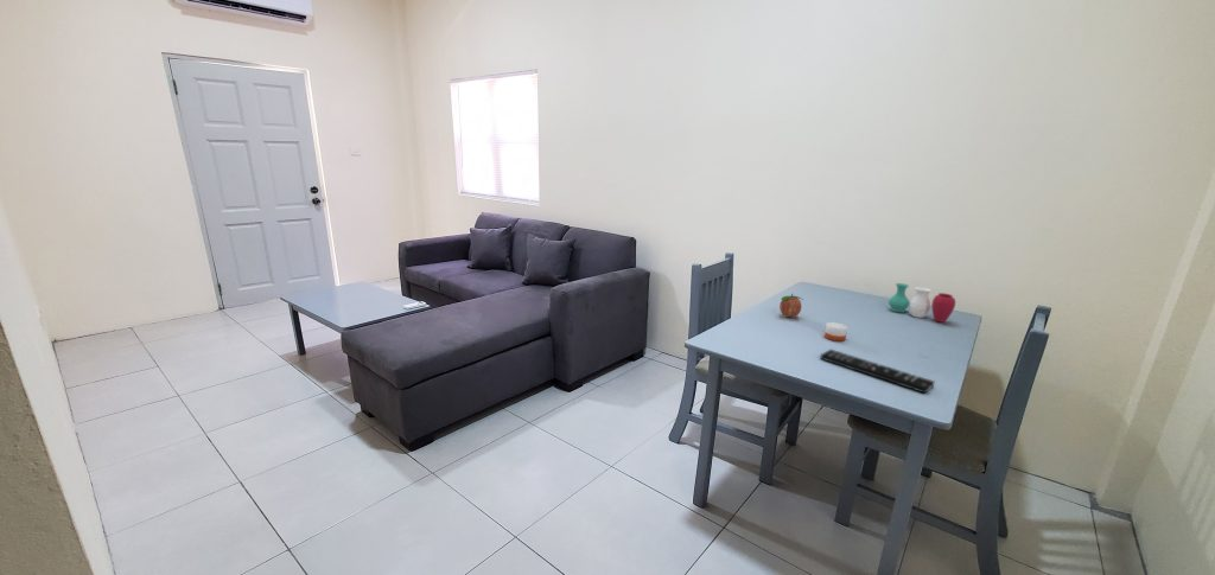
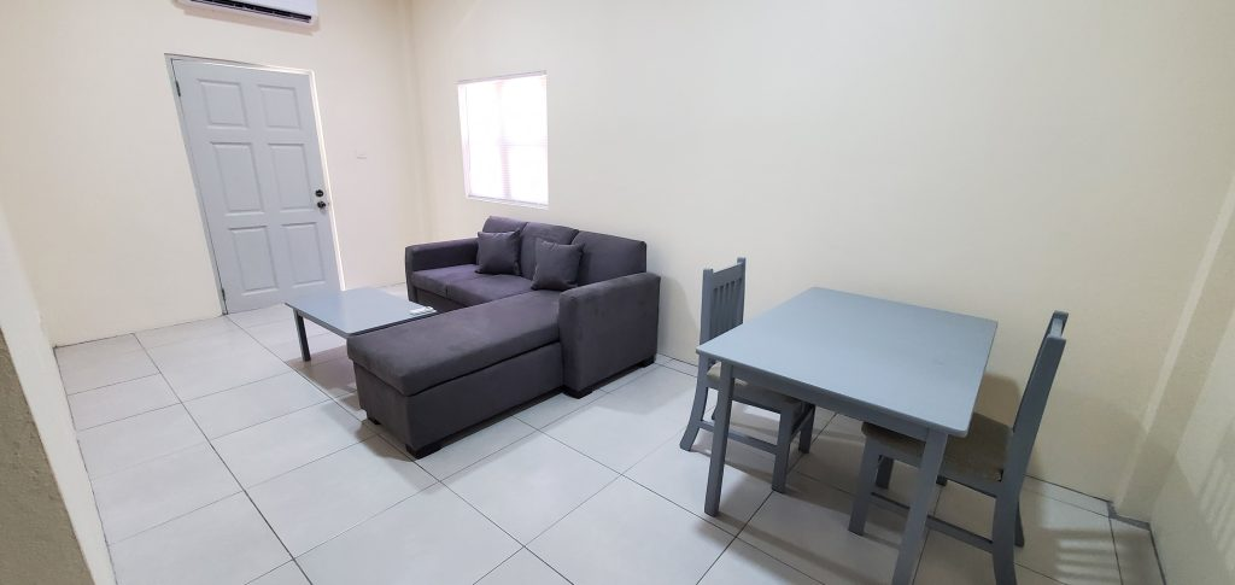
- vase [888,282,956,324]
- remote control [819,349,935,395]
- fruit [778,293,804,318]
- candle [823,315,848,343]
